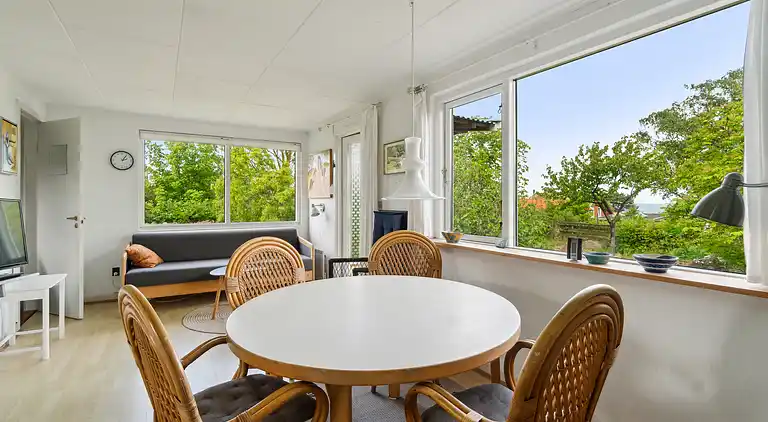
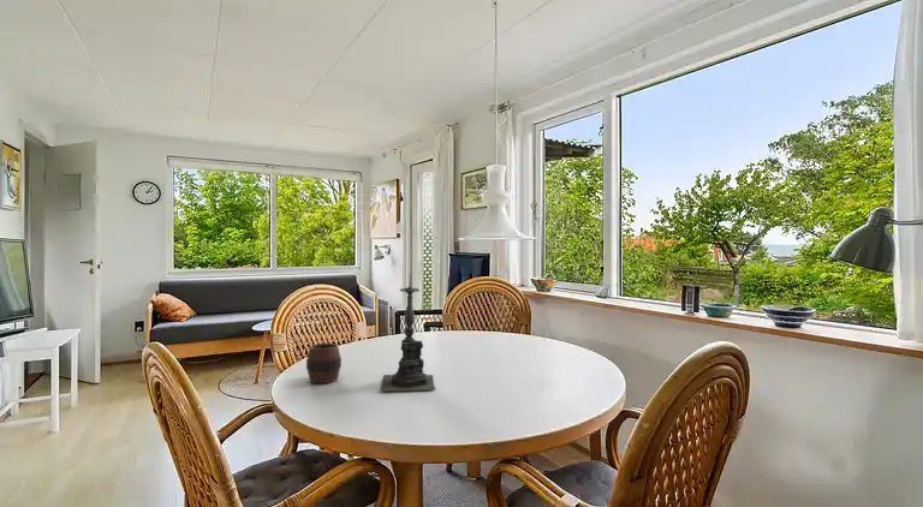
+ cup [305,342,343,384]
+ candle holder [380,272,436,393]
